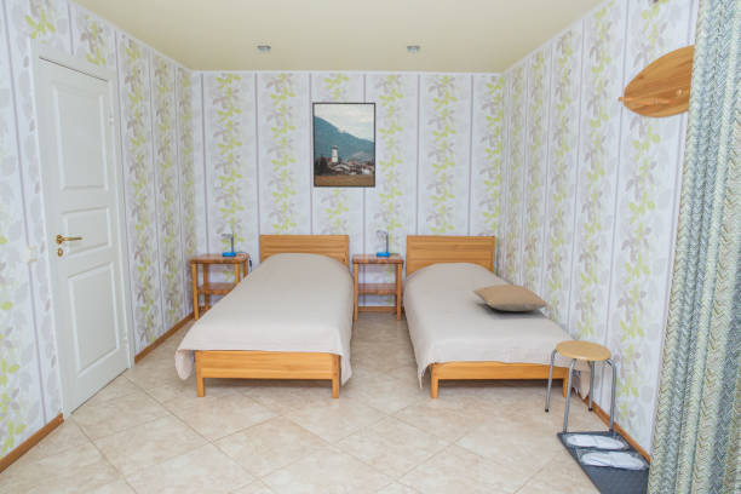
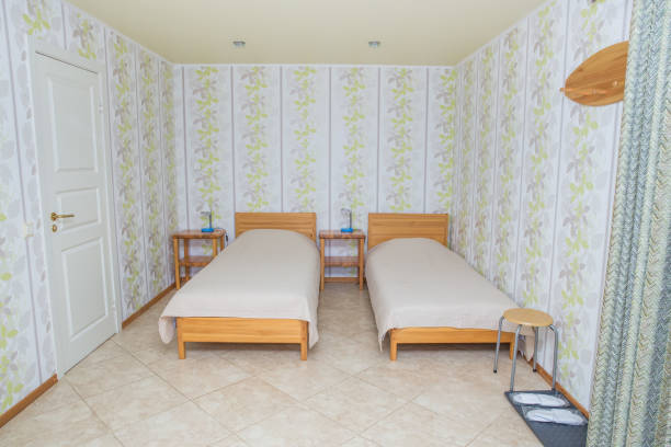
- pillow [472,283,548,312]
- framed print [311,100,377,189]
